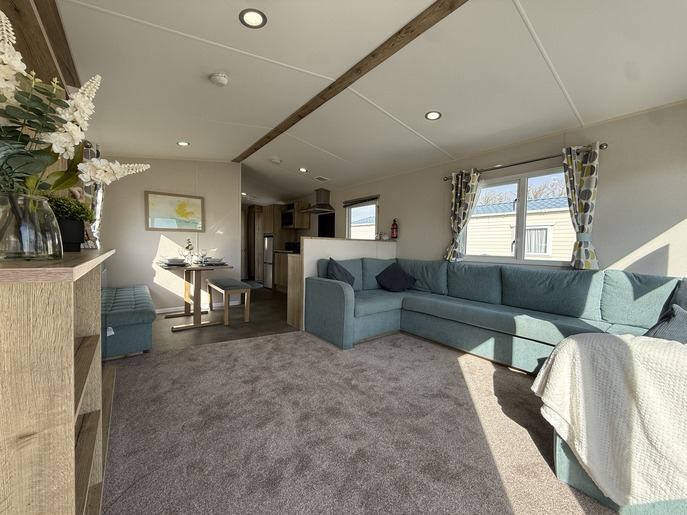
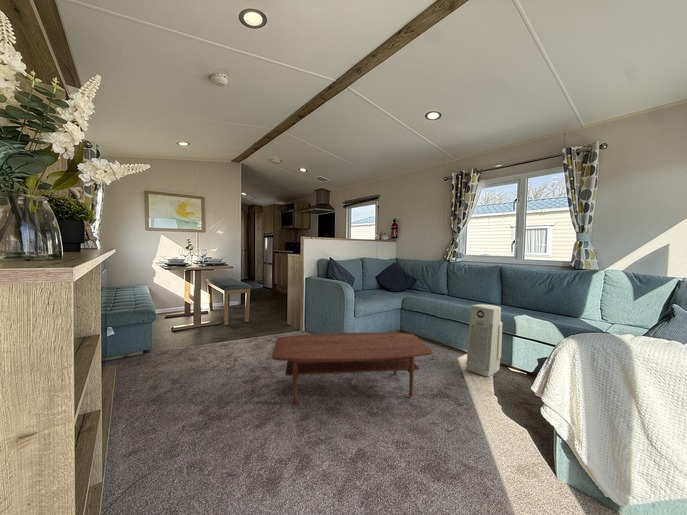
+ air purifier [465,303,503,378]
+ coffee table [270,332,435,405]
